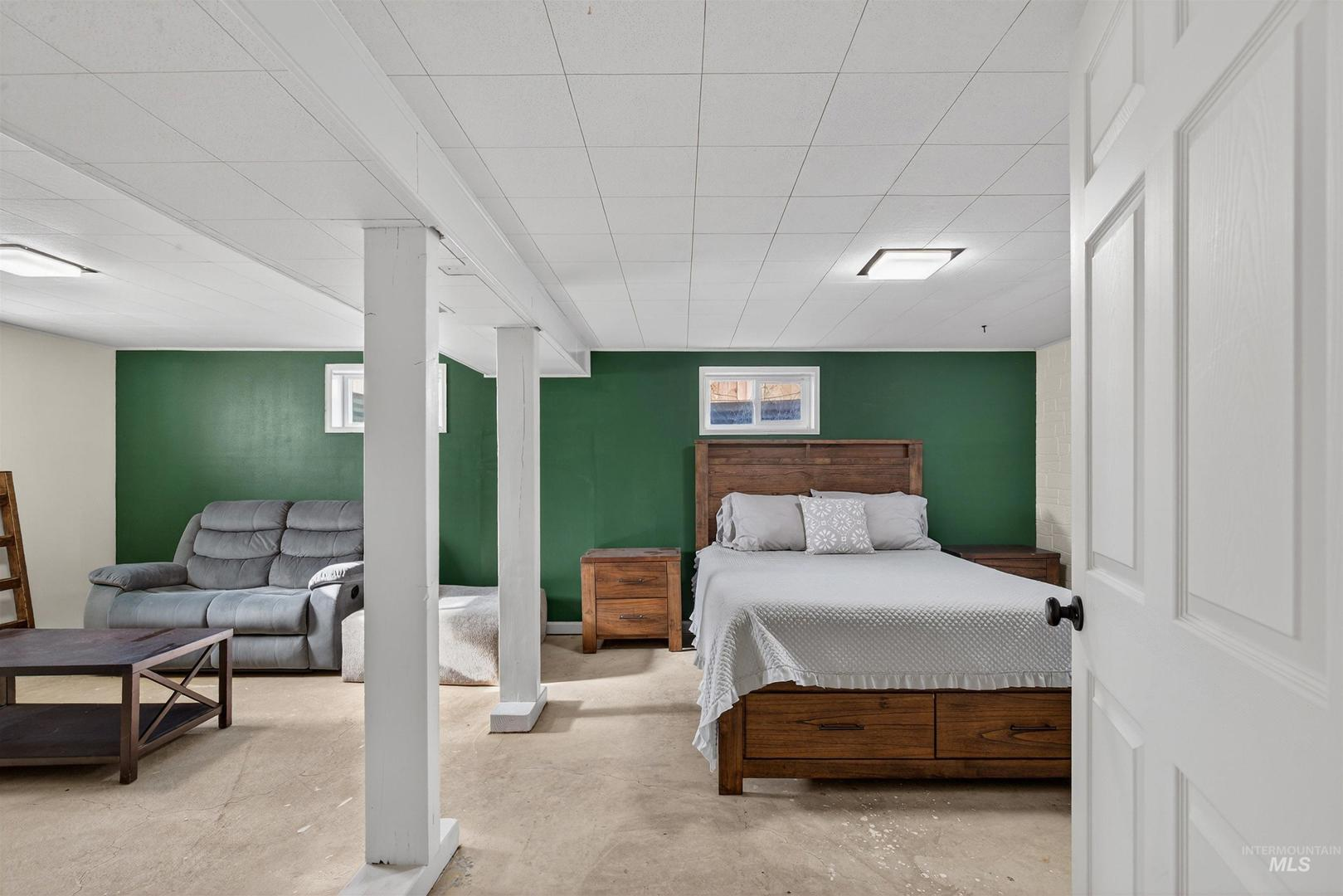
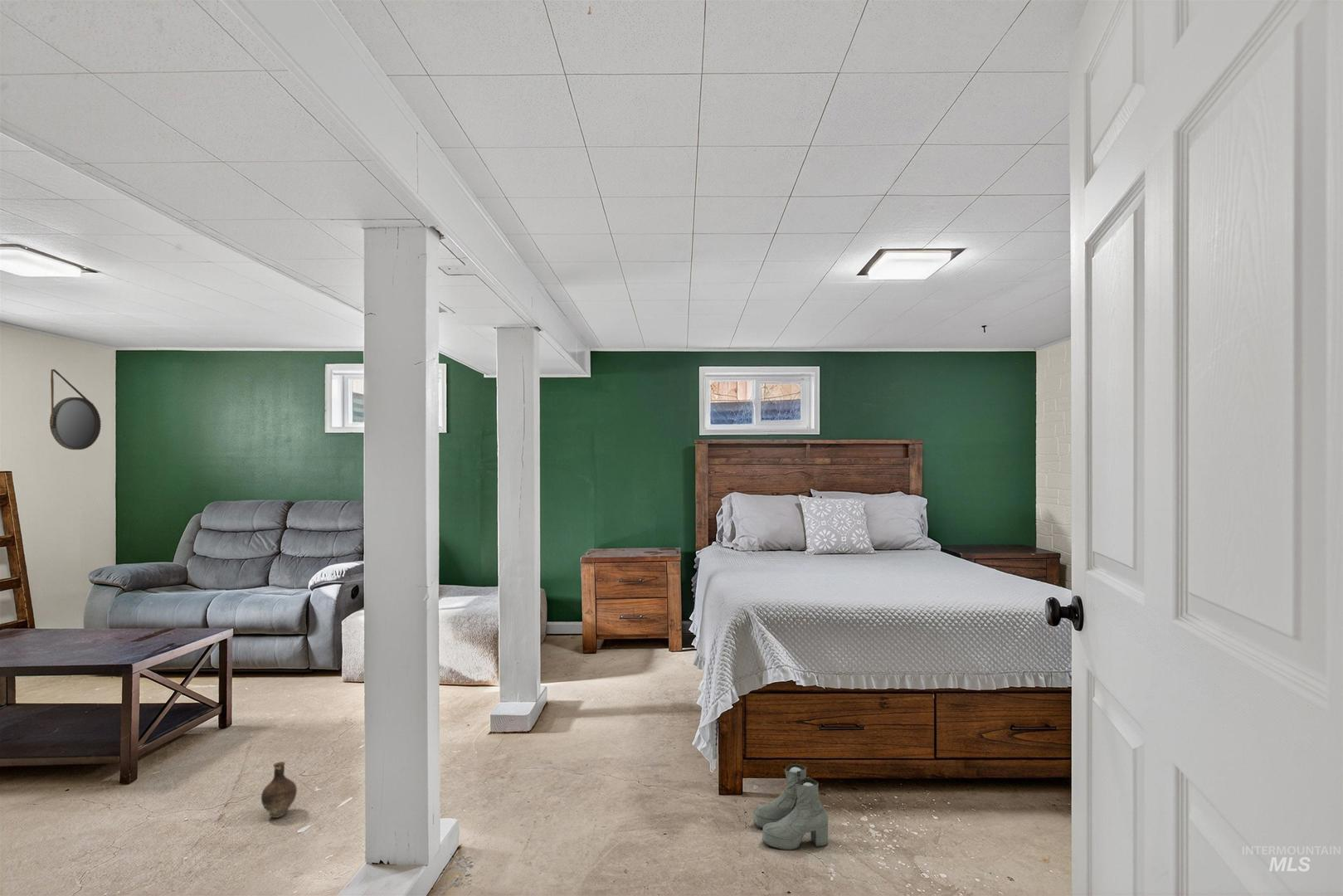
+ ceramic jug [260,761,298,819]
+ boots [752,763,829,851]
+ home mirror [49,368,102,450]
